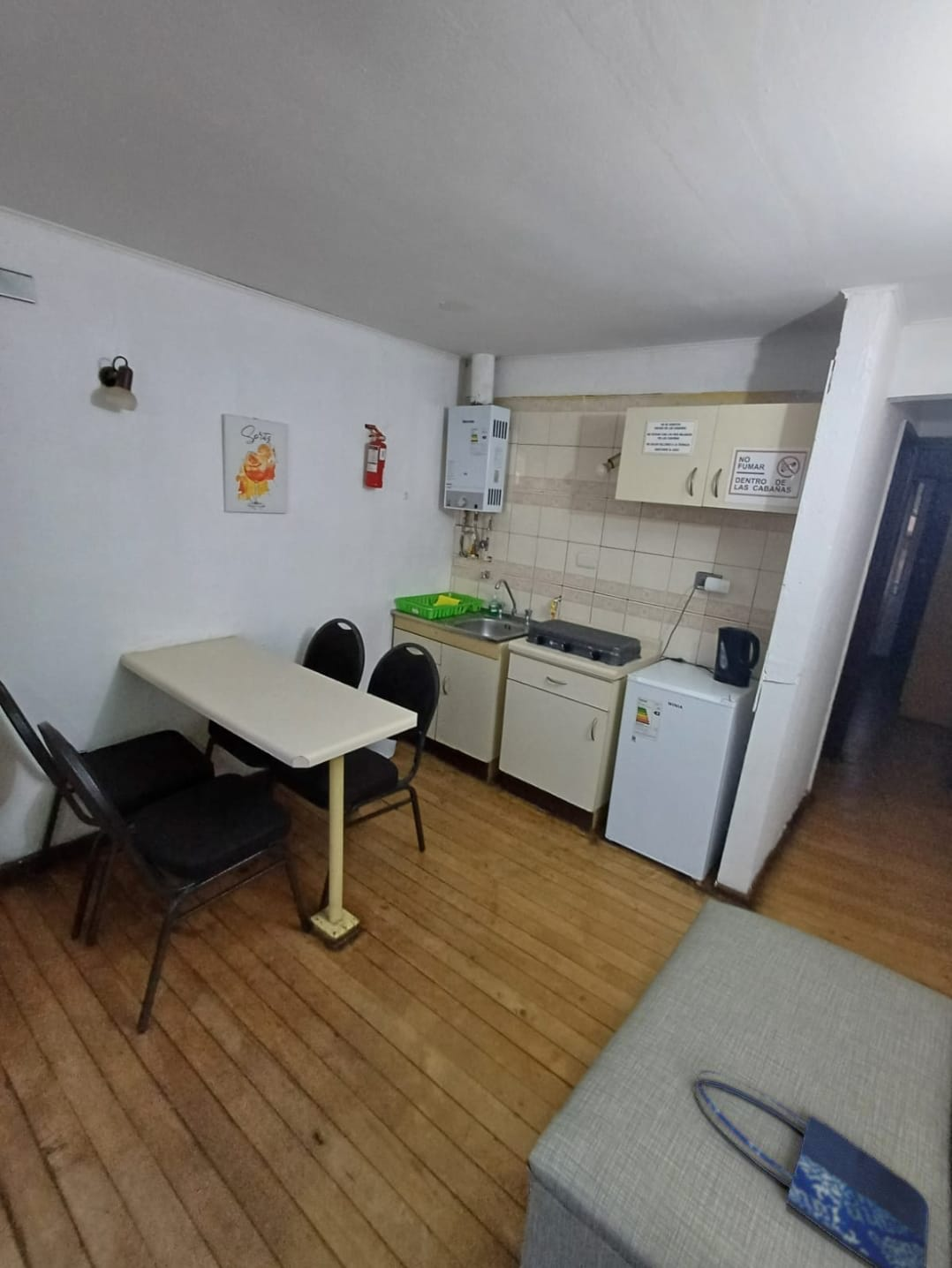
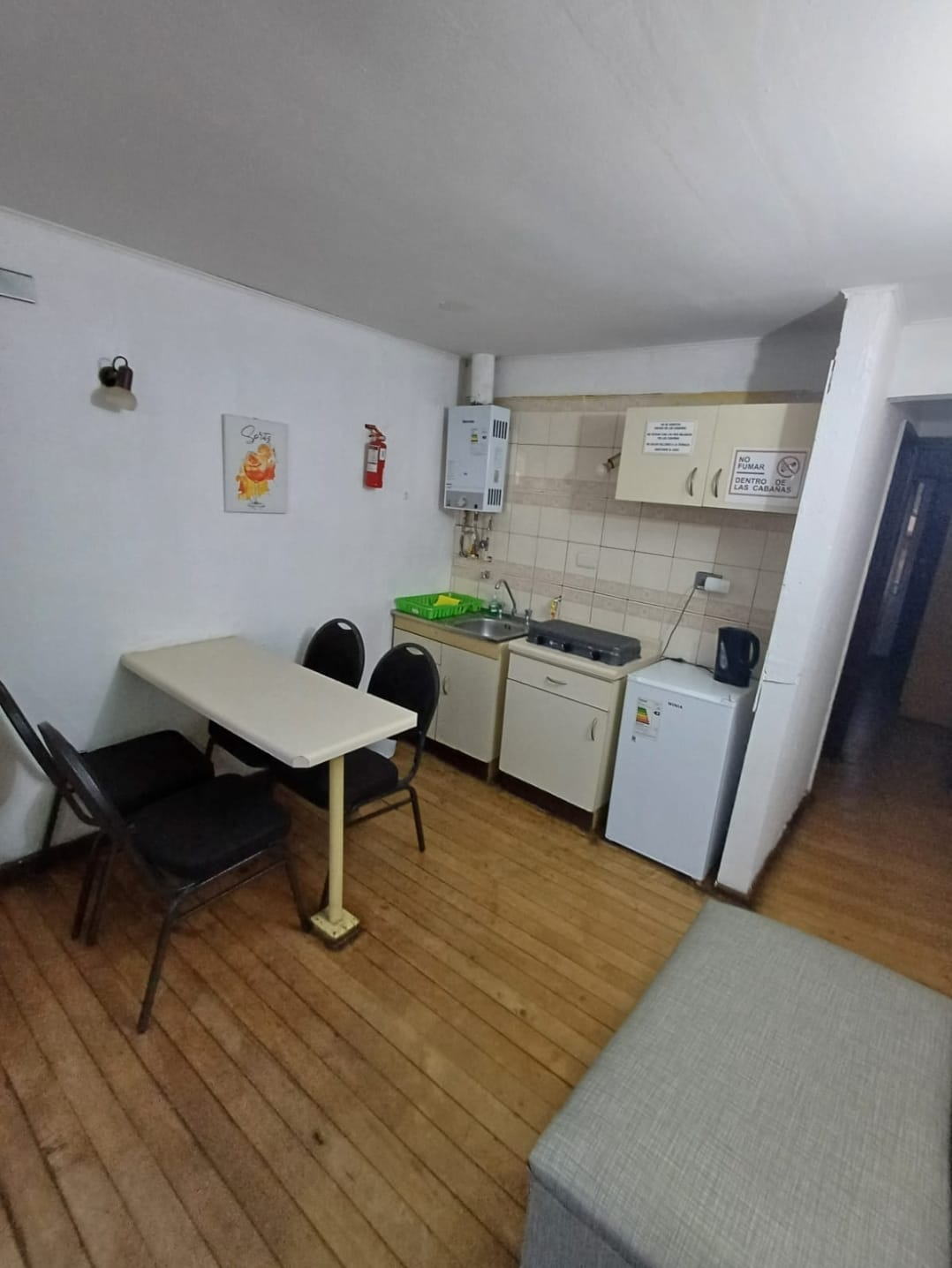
- shopping bag [693,1069,930,1268]
